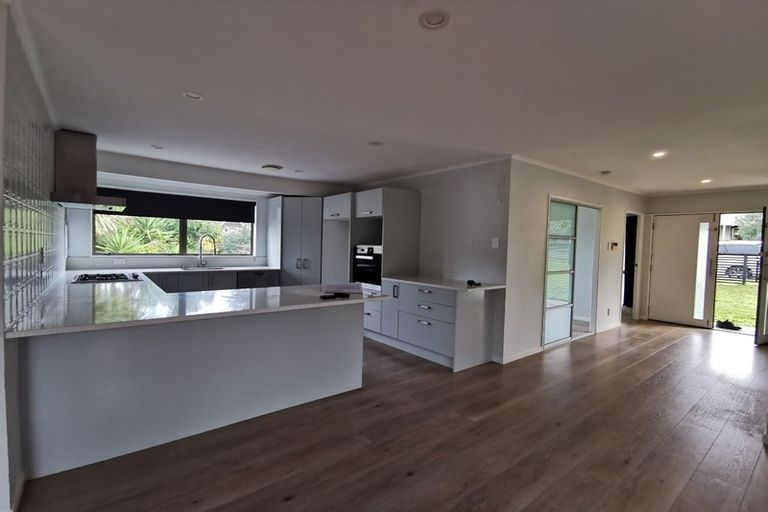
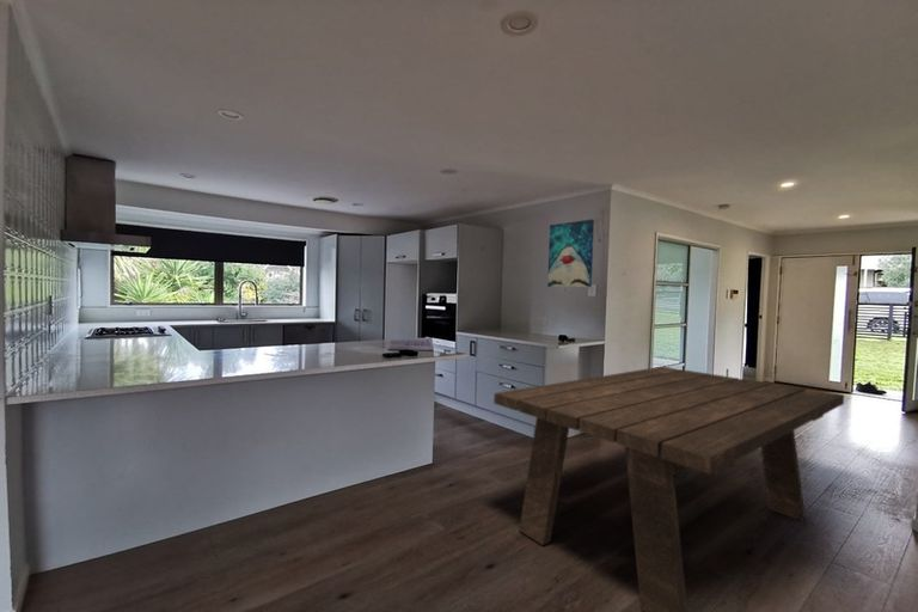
+ dining table [492,366,845,612]
+ wall art [546,219,595,288]
